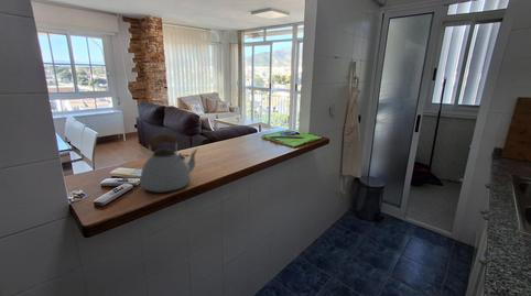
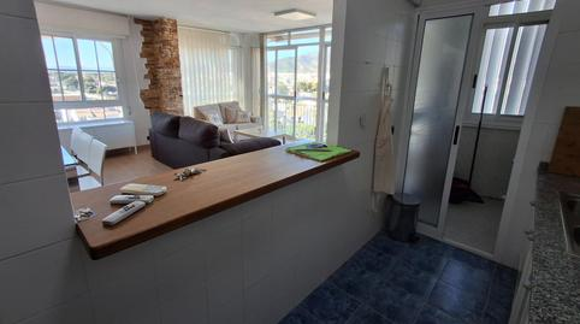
- kettle [139,134,199,193]
